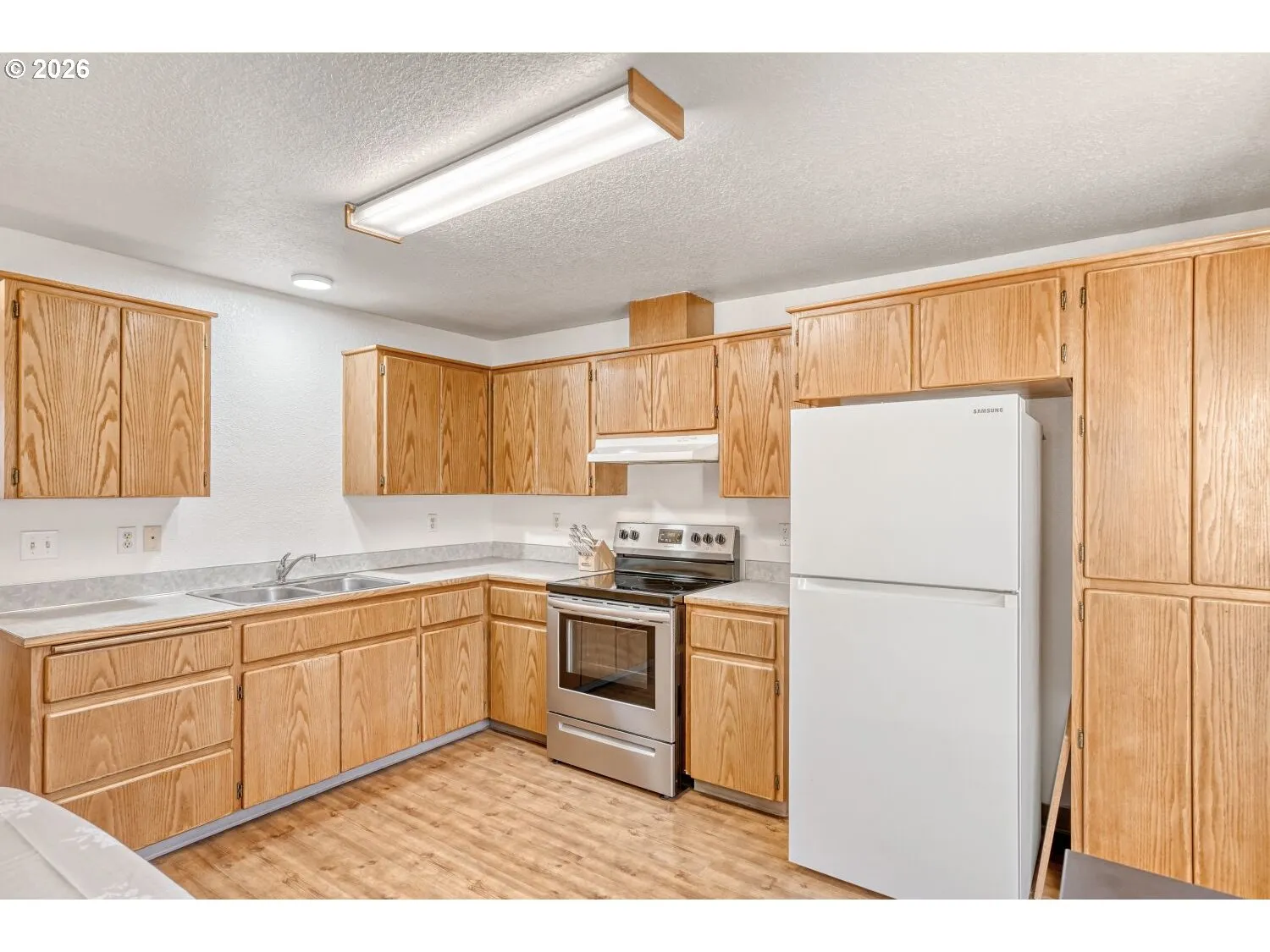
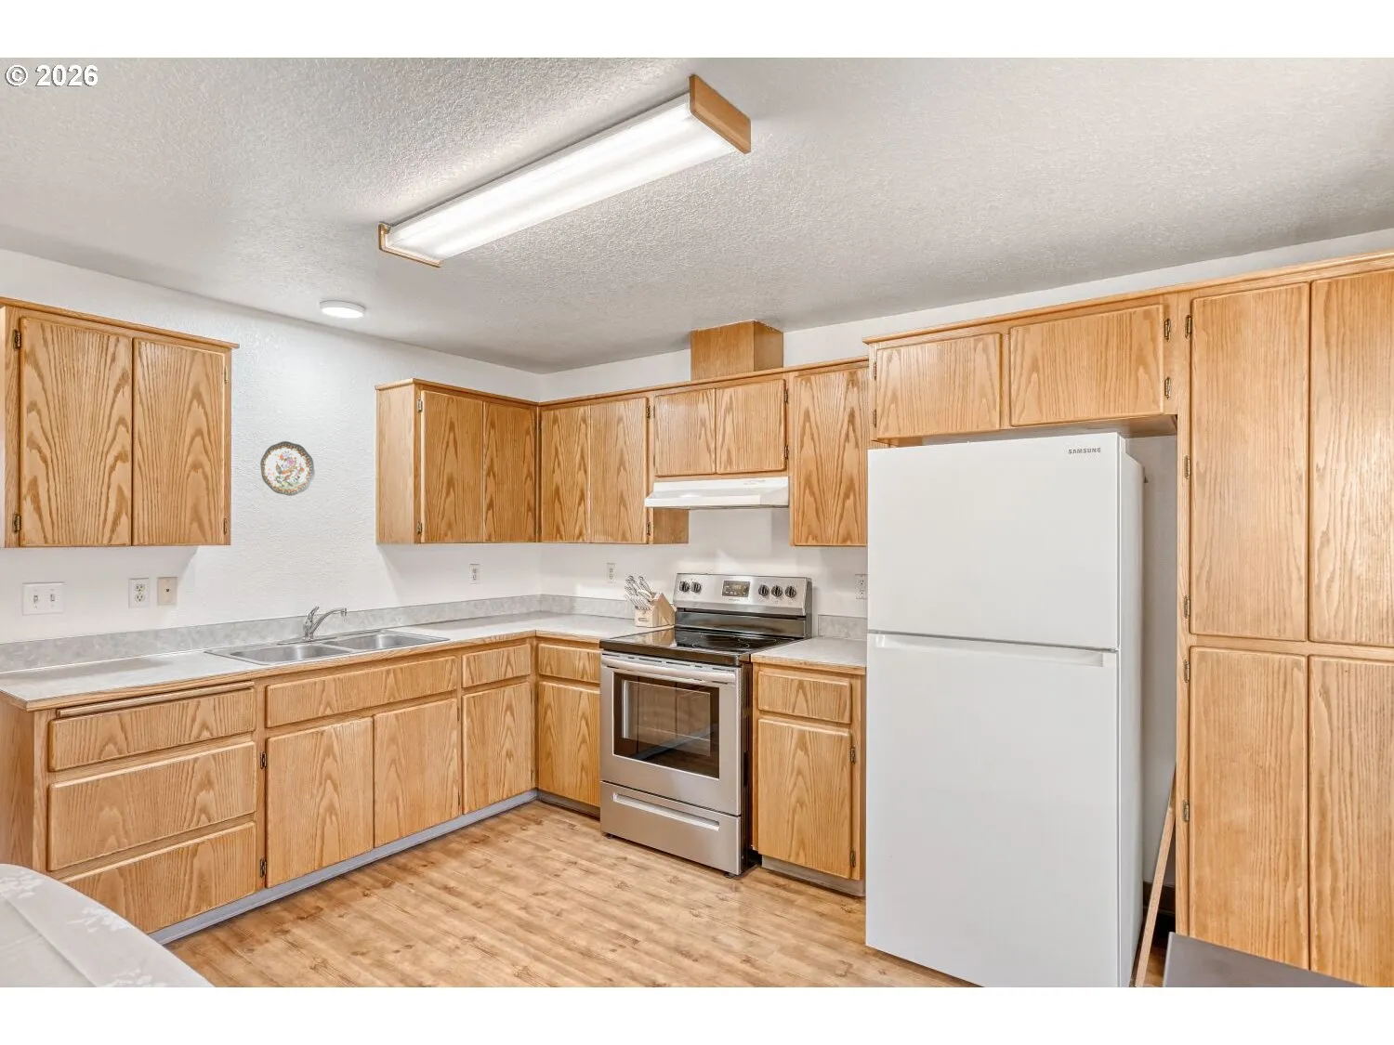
+ decorative plate [259,440,316,497]
